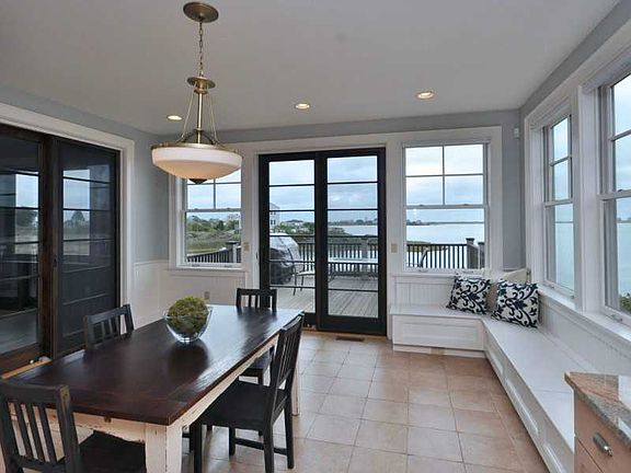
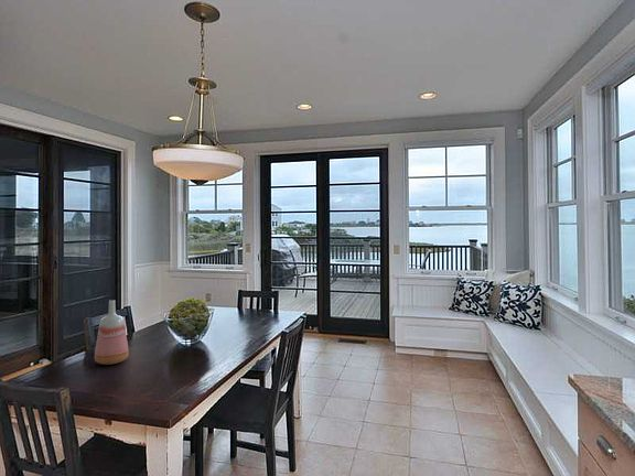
+ vase [94,299,130,366]
